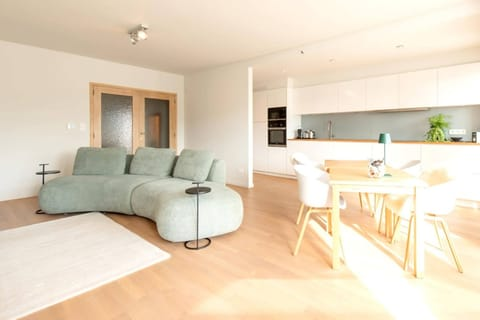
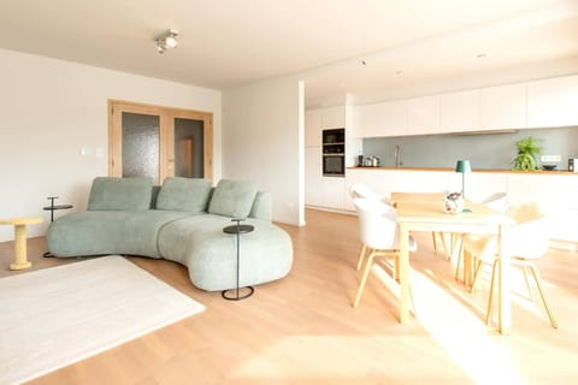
+ side table [0,217,45,271]
